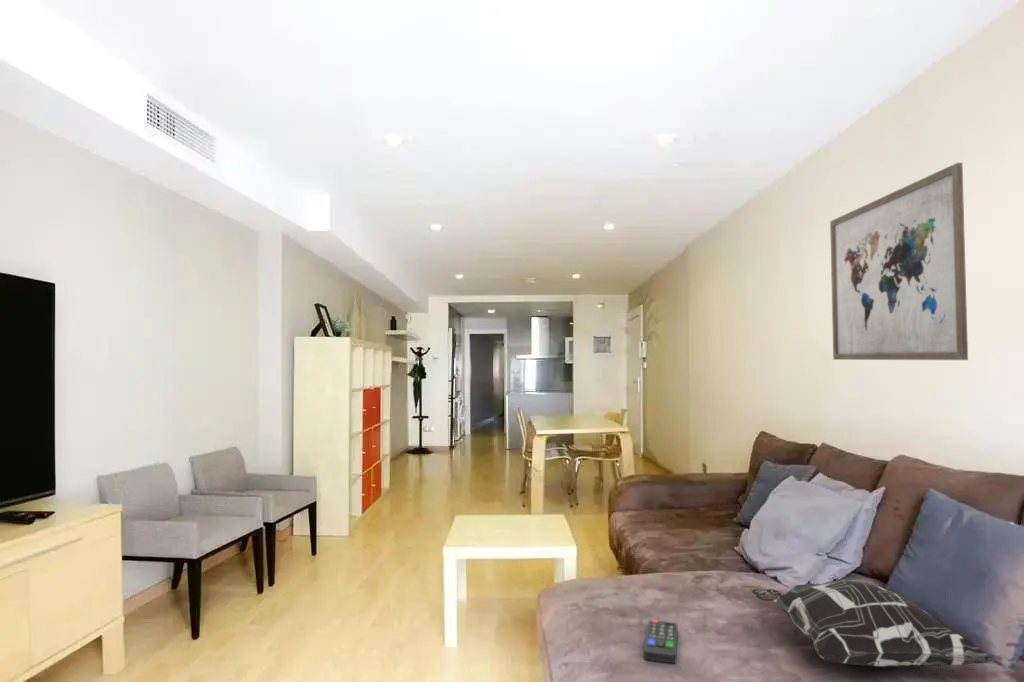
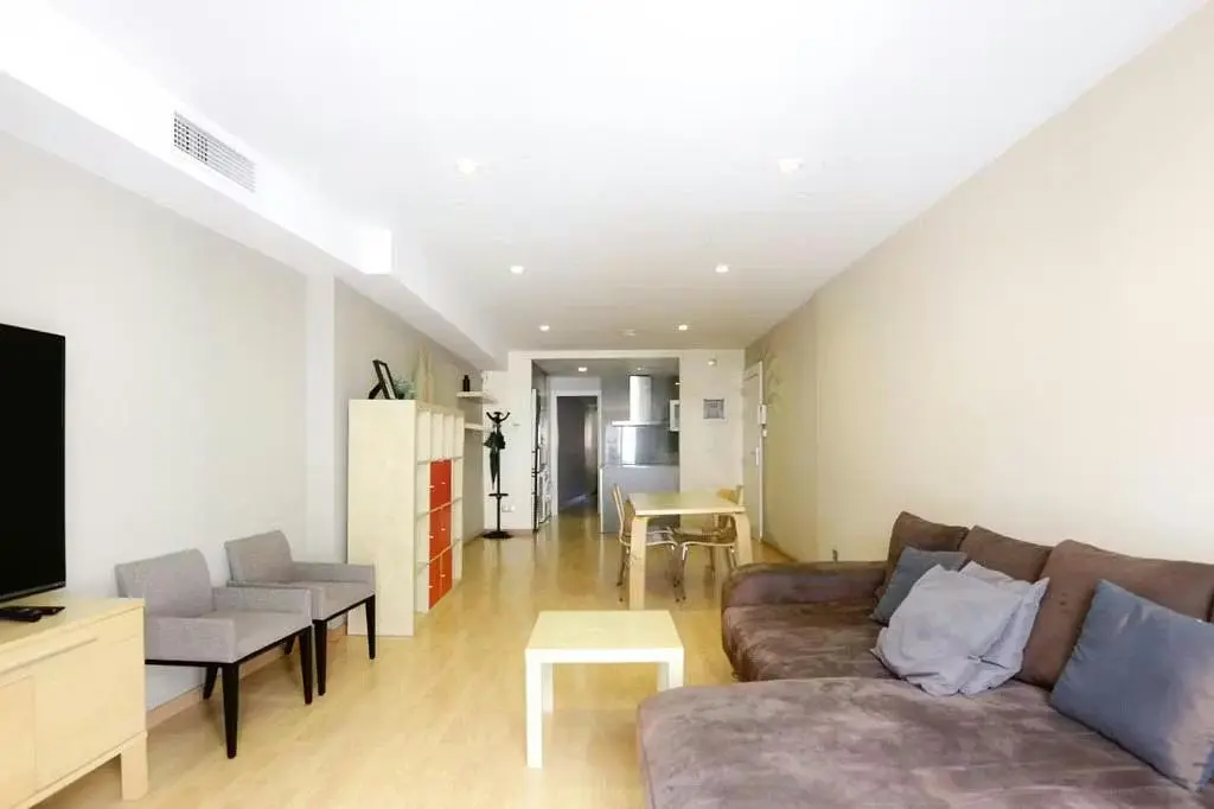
- decorative pillow [750,579,997,668]
- remote control [643,619,679,664]
- wall art [829,162,969,361]
